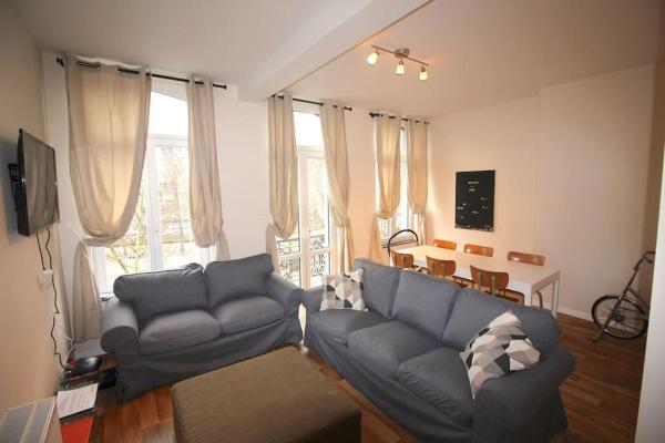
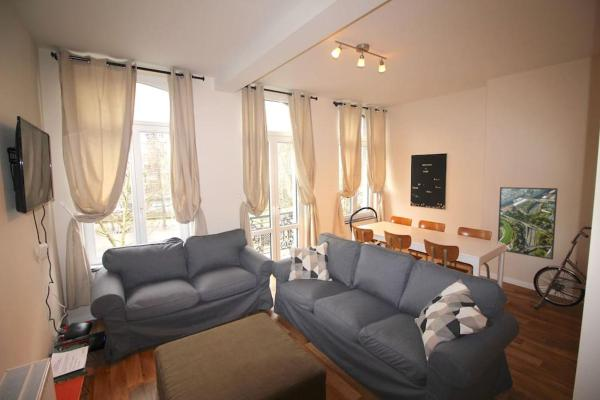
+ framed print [497,186,558,261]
